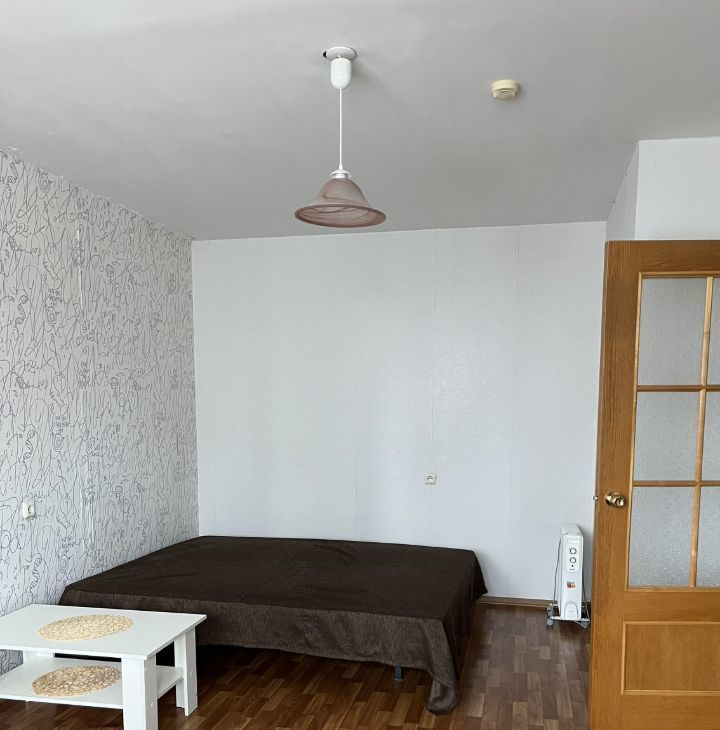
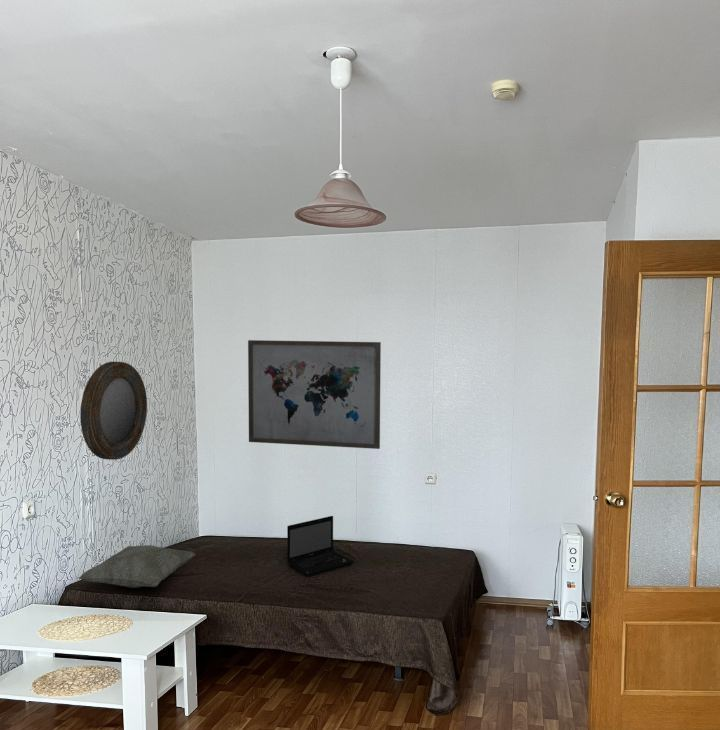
+ home mirror [79,361,148,461]
+ wall art [247,339,382,450]
+ laptop [286,515,354,577]
+ decorative pillow [77,544,197,589]
